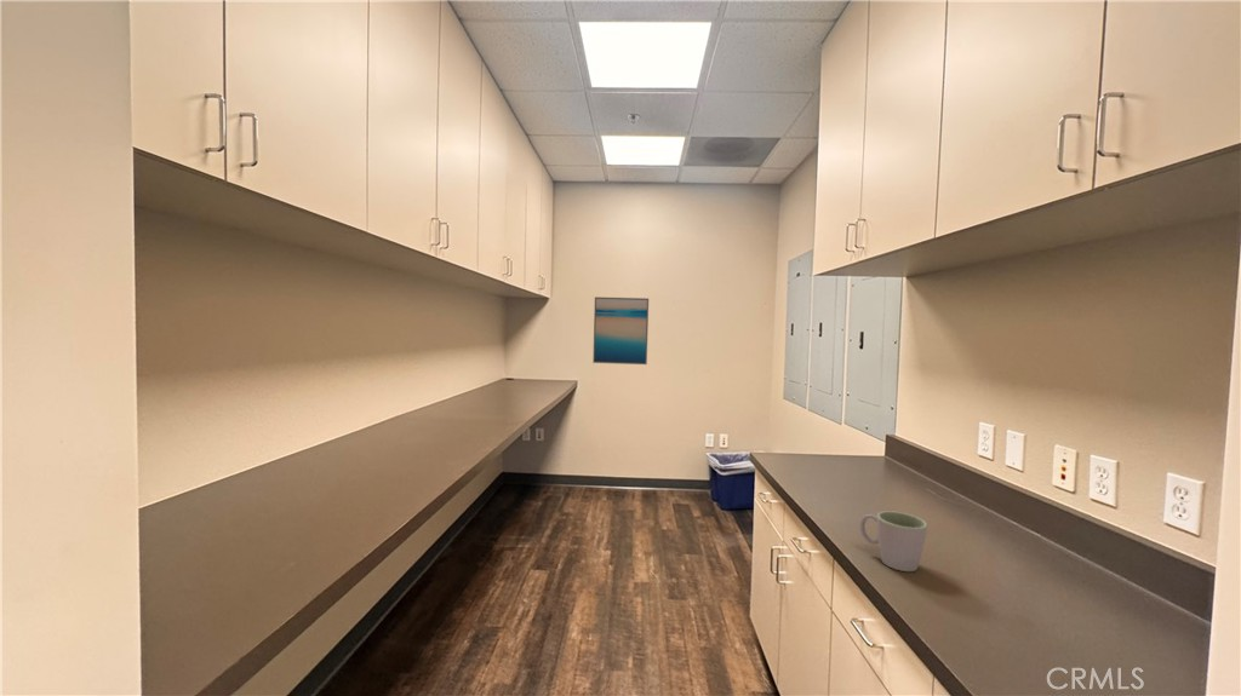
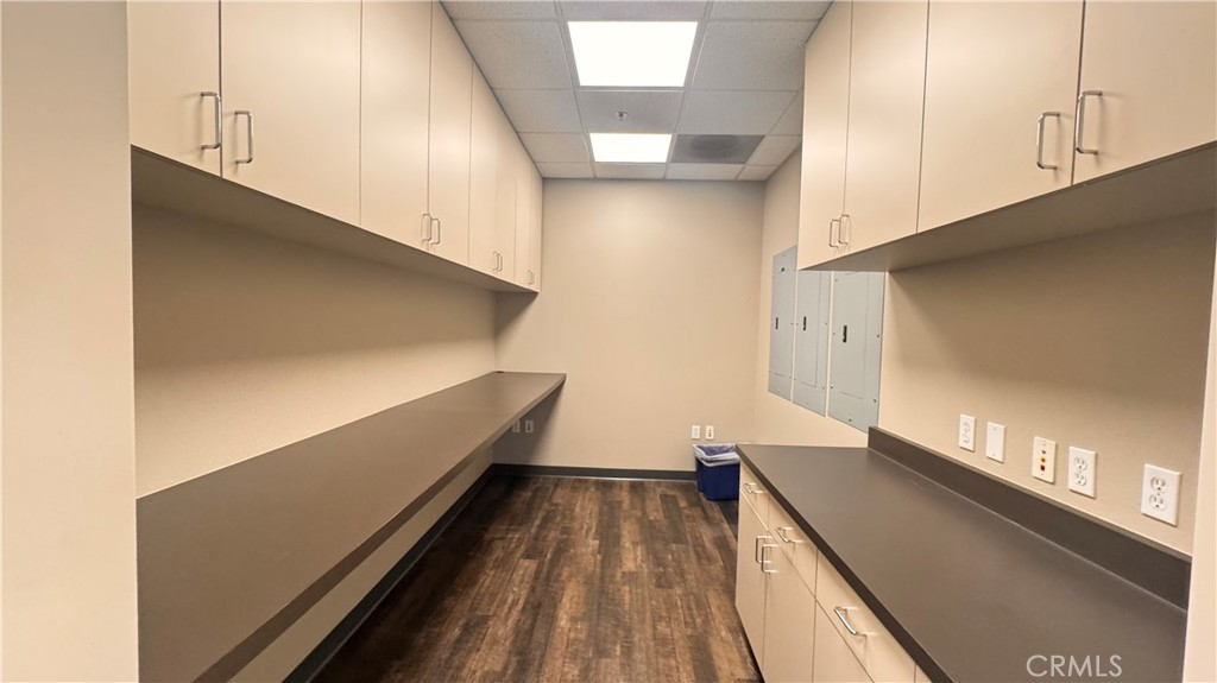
- wall art [591,295,650,366]
- mug [859,510,928,573]
